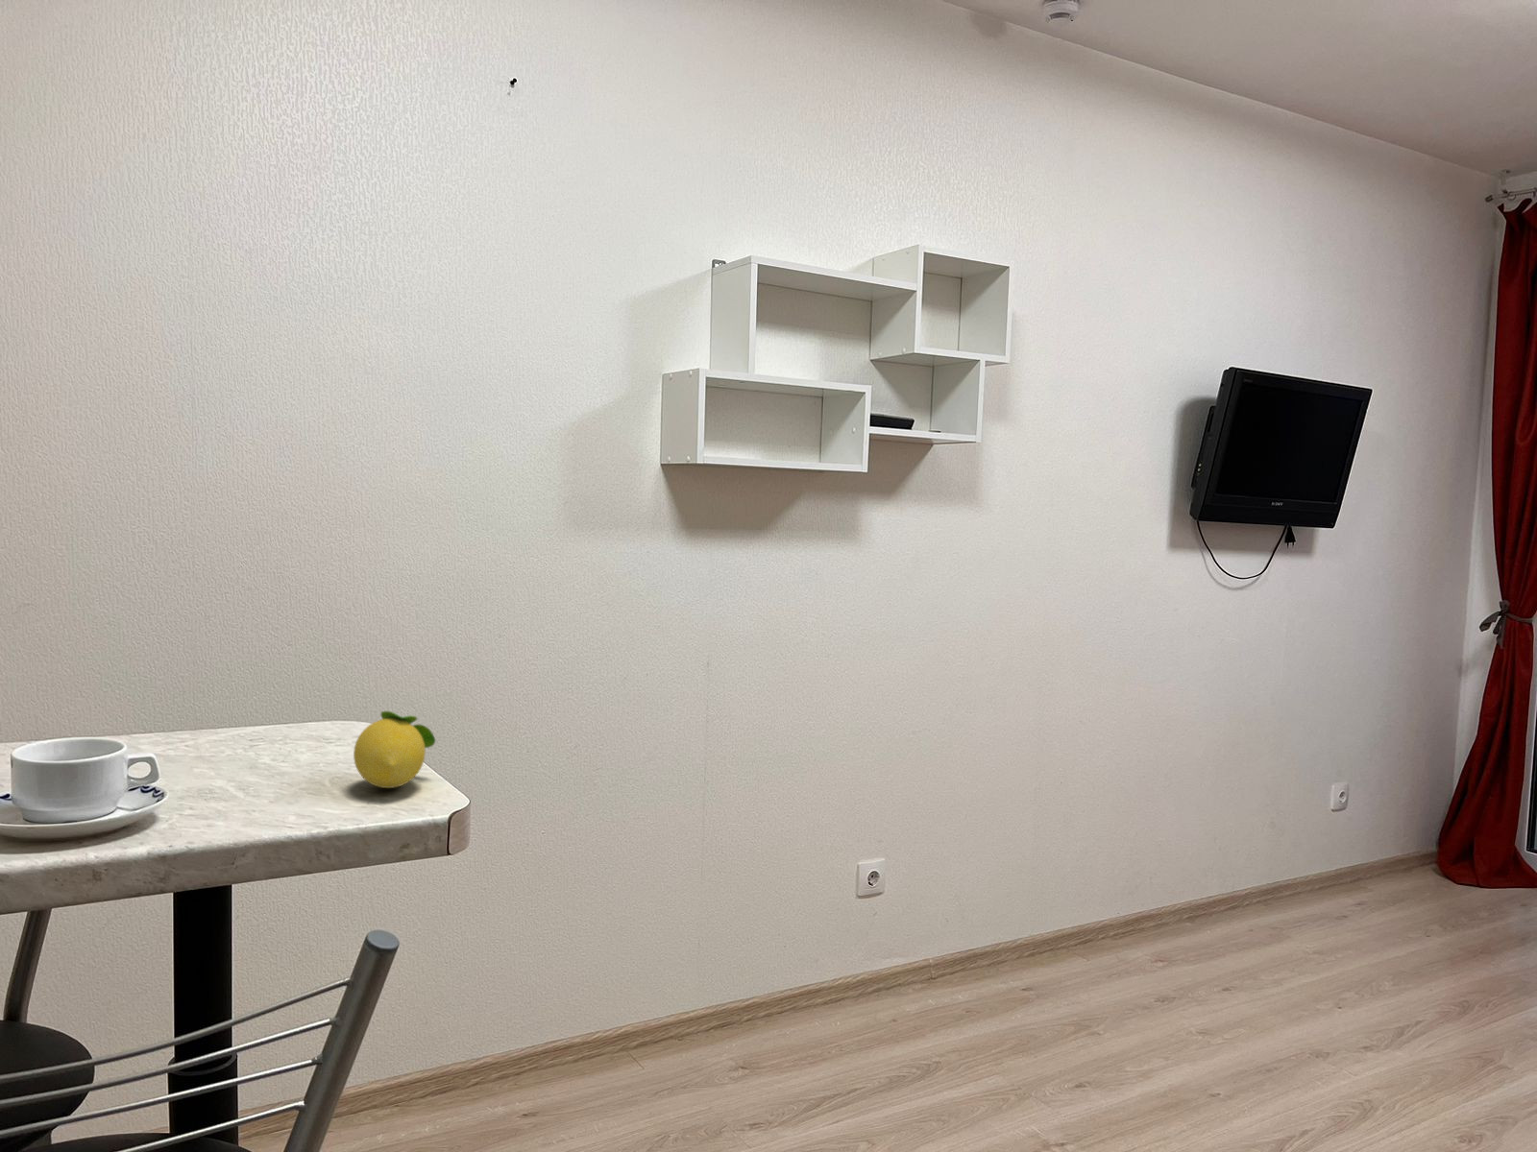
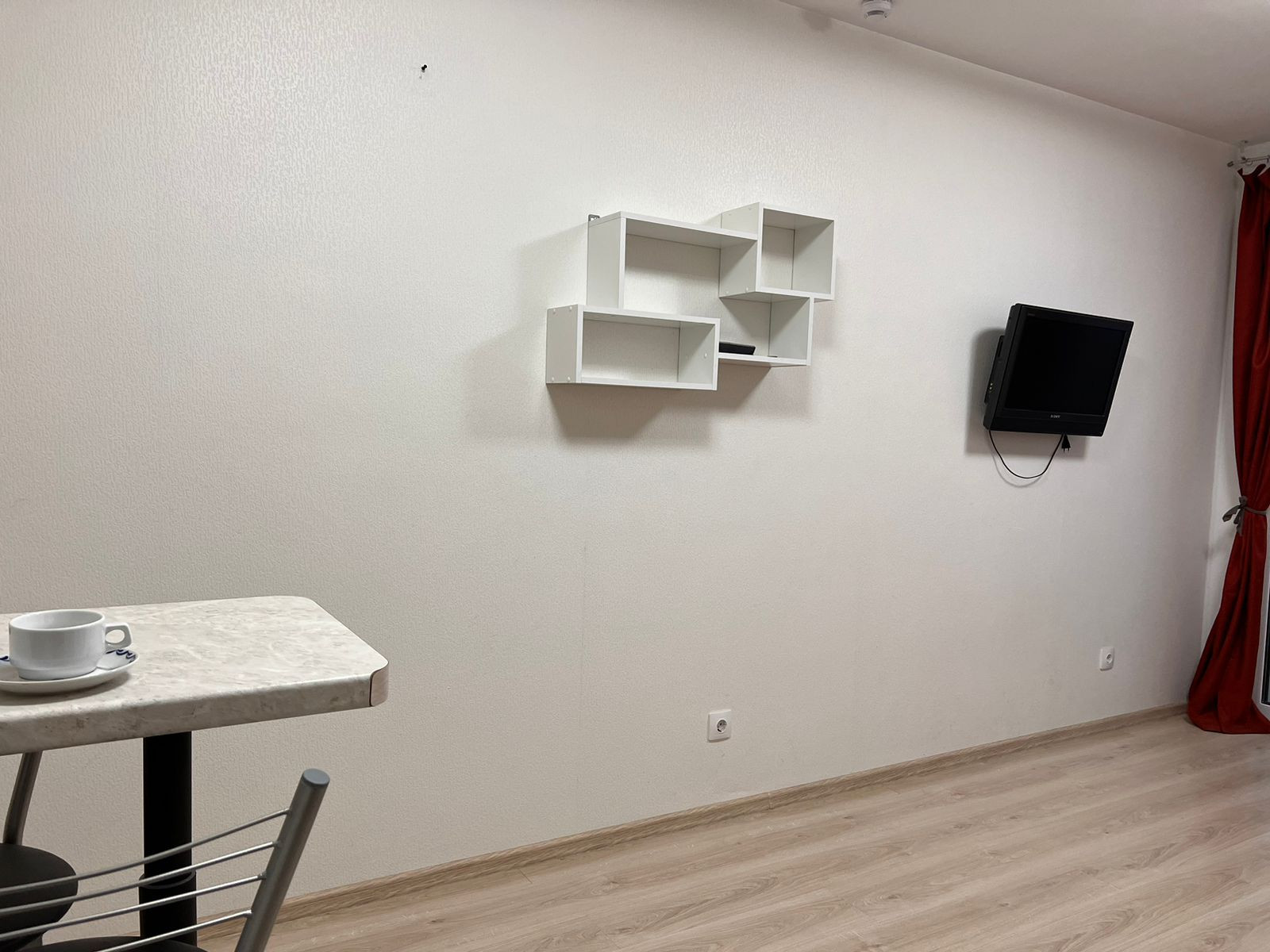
- fruit [352,710,436,789]
